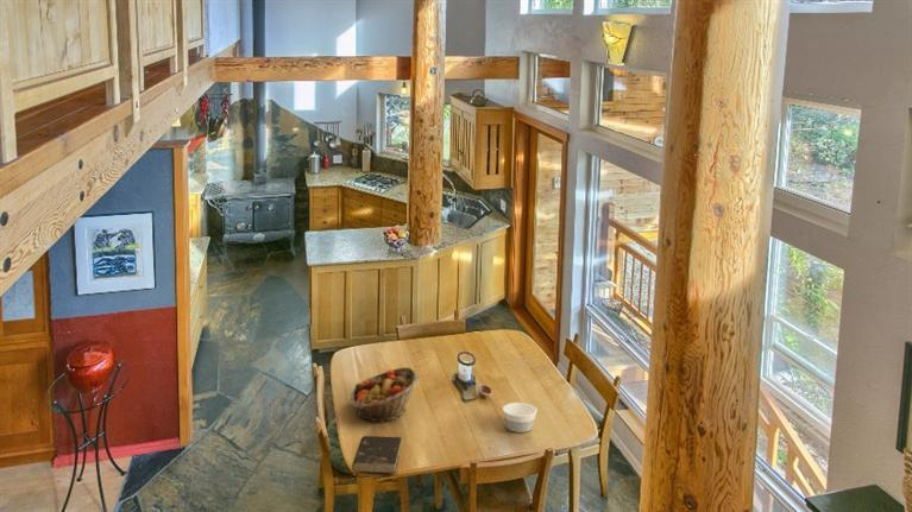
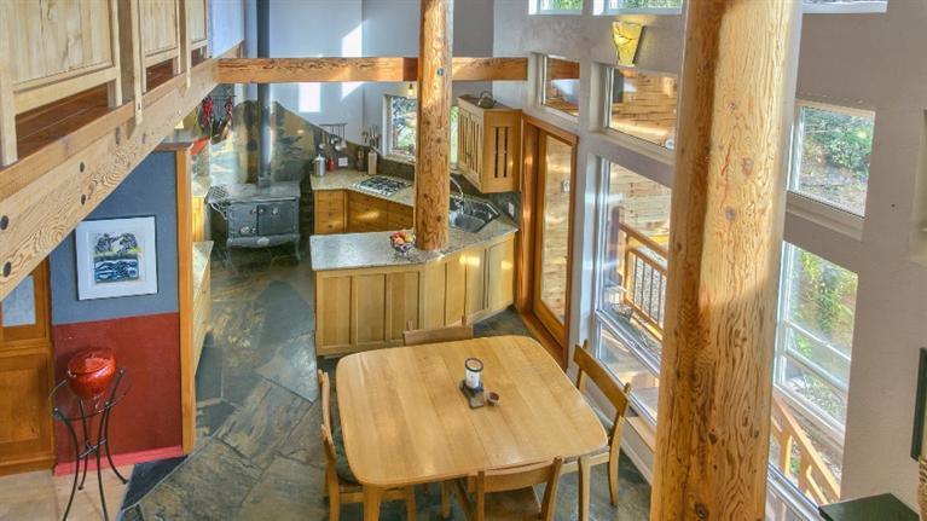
- fruit basket [350,366,421,424]
- bowl [502,402,537,434]
- book [351,435,403,474]
